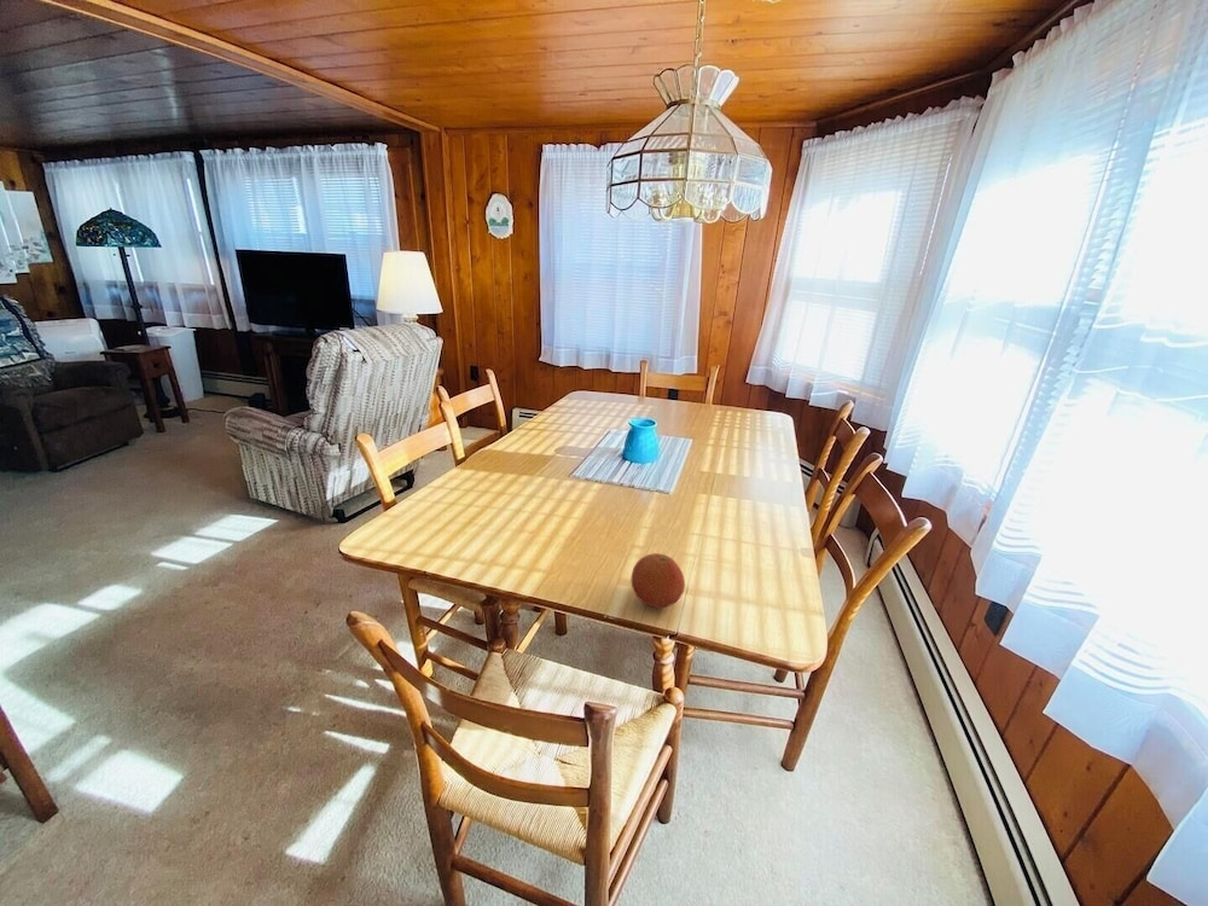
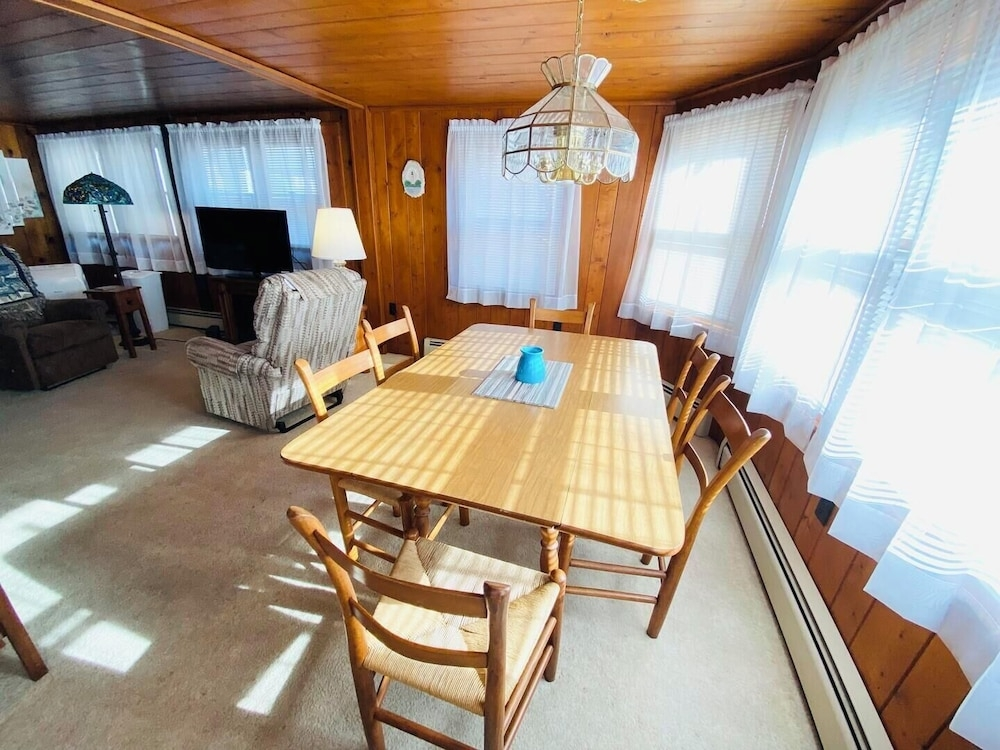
- fruit [631,552,686,609]
